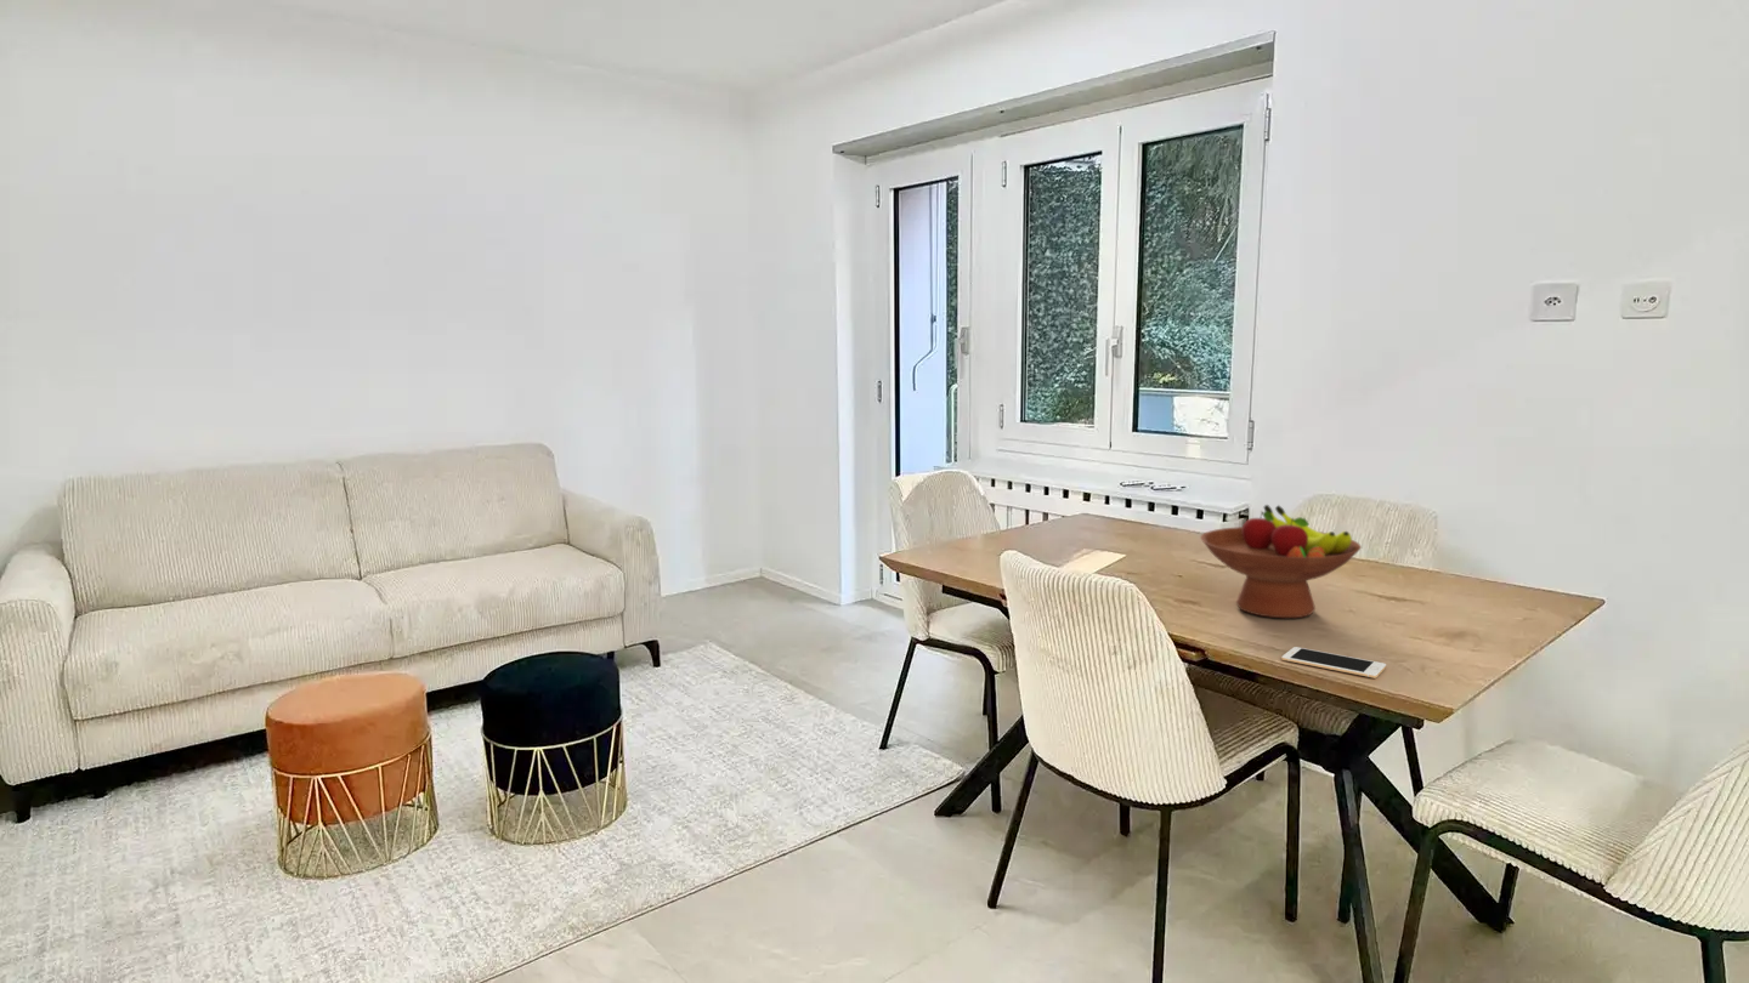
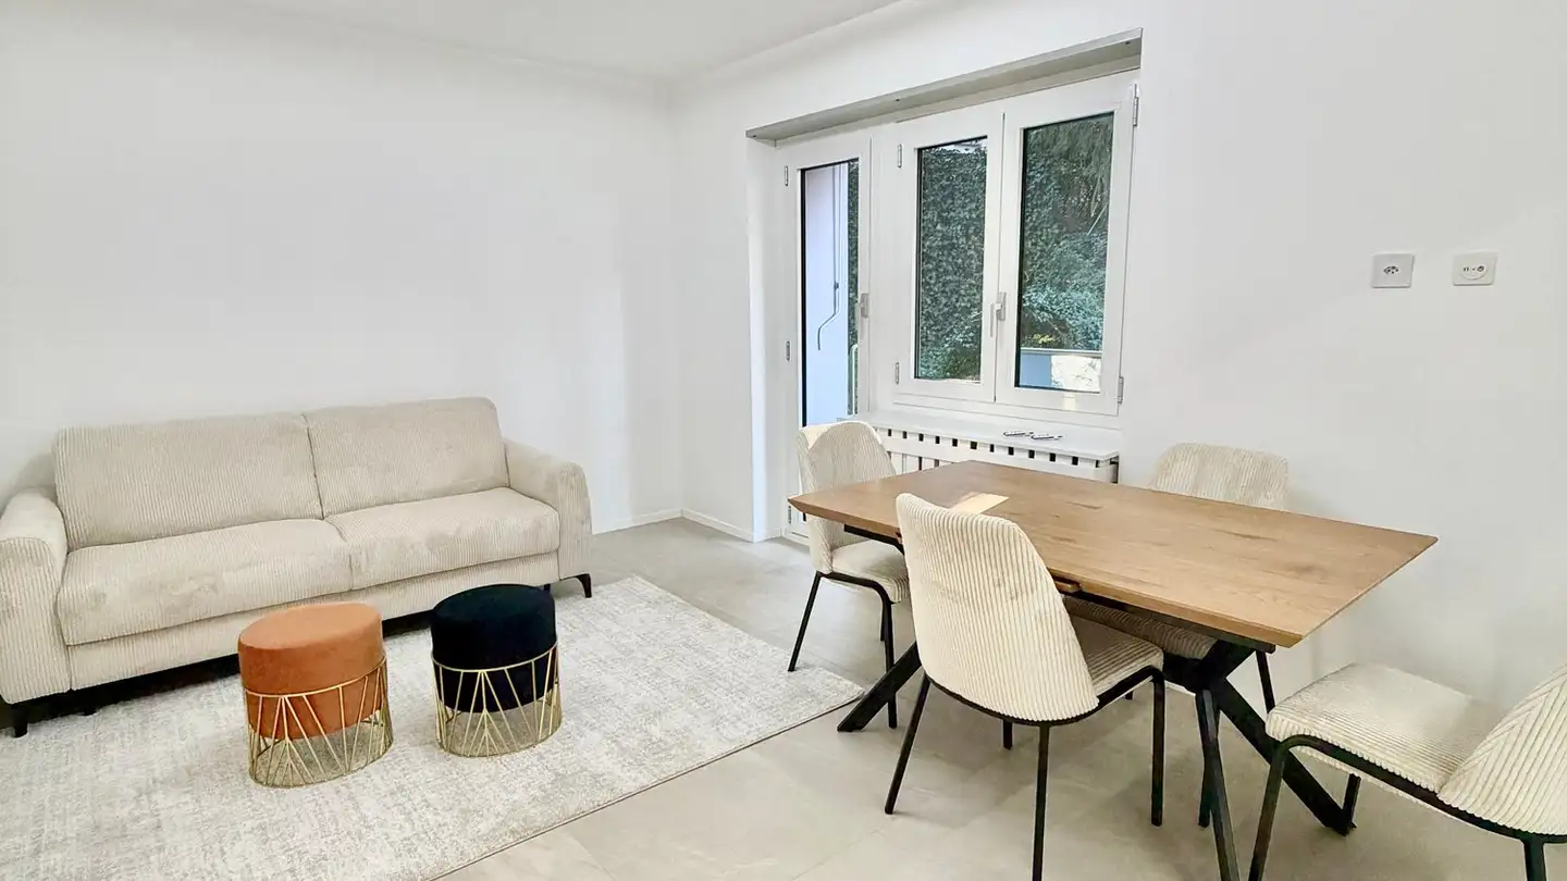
- cell phone [1280,646,1387,680]
- fruit bowl [1199,504,1363,619]
